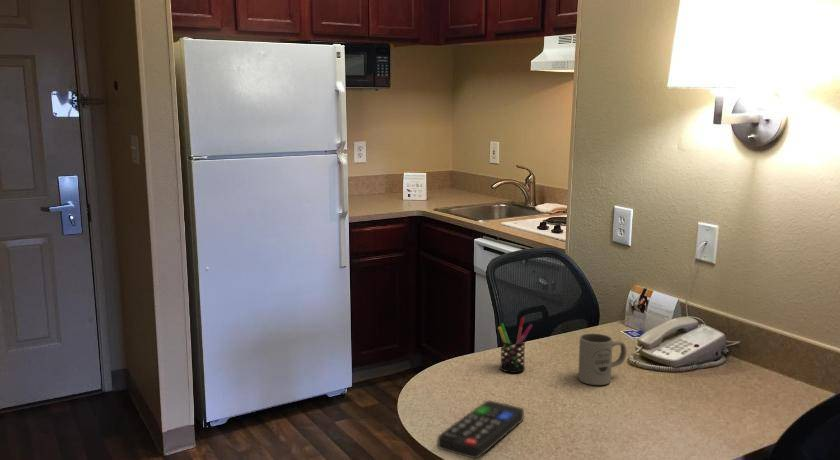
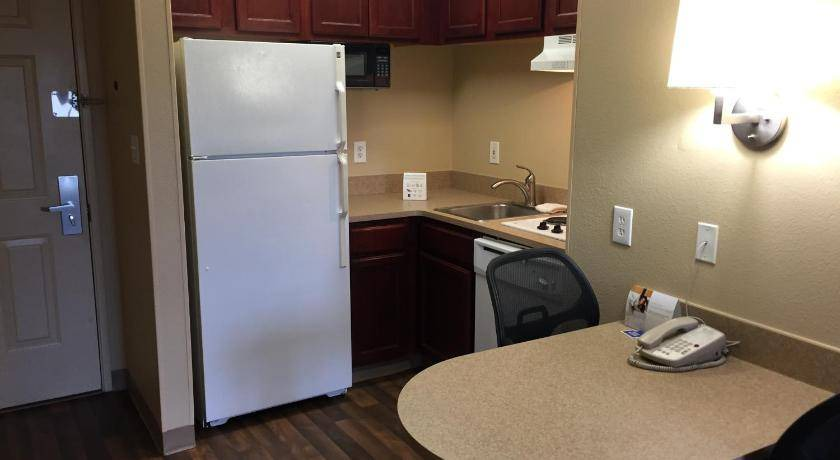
- pen holder [497,317,533,374]
- mug [577,332,628,386]
- remote control [437,400,525,460]
